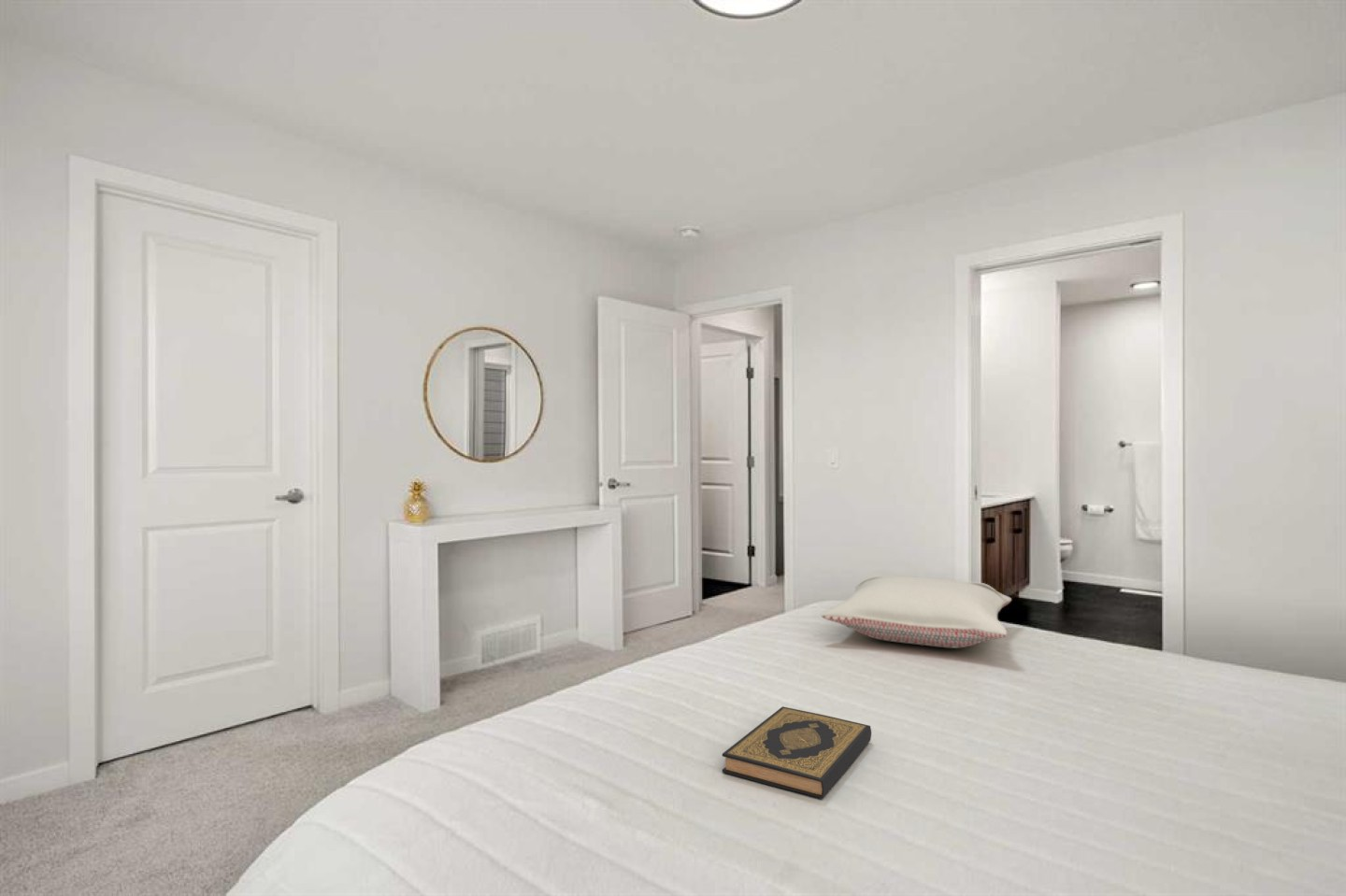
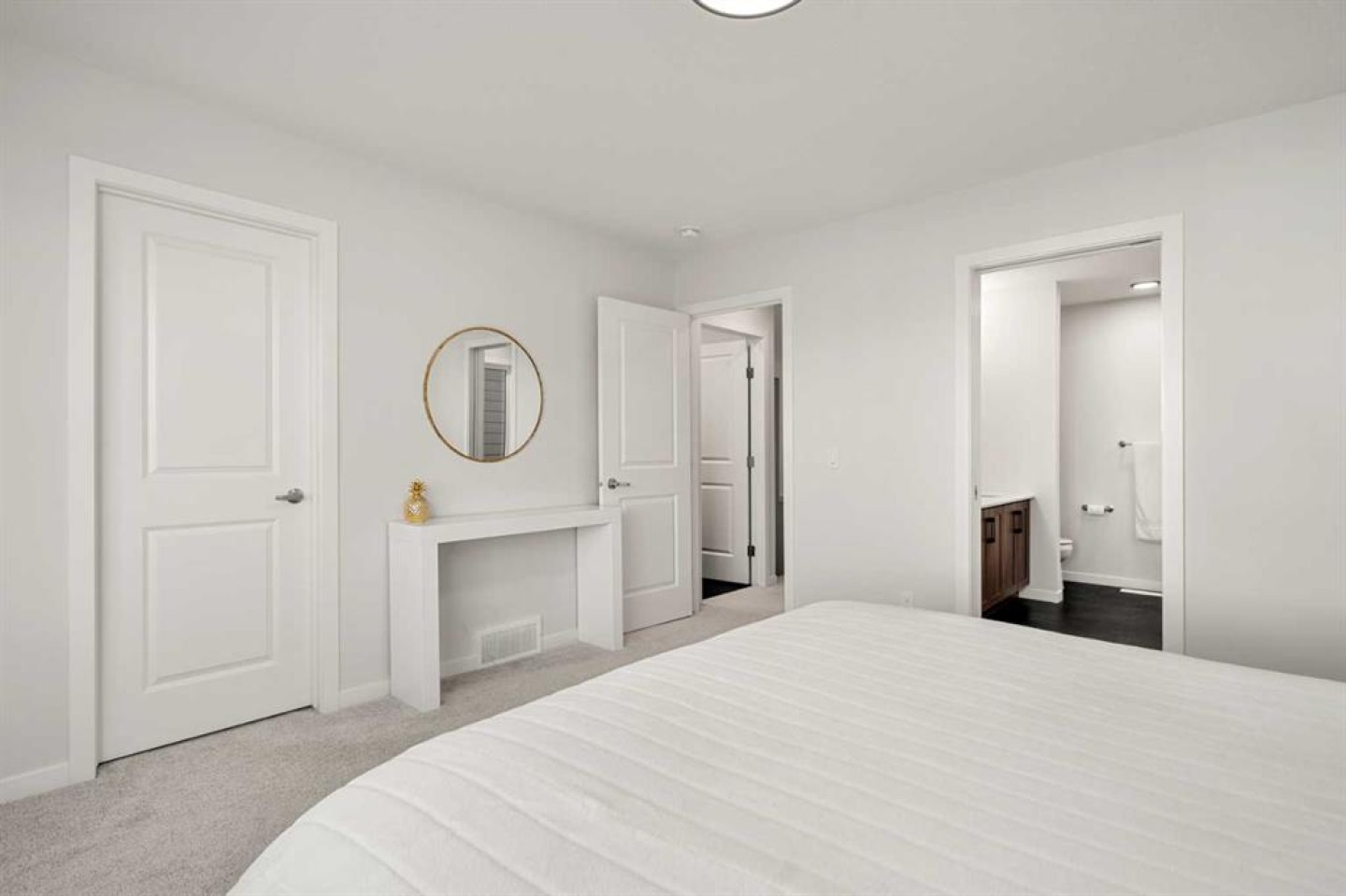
- hardback book [722,705,872,799]
- pillow [821,575,1012,649]
